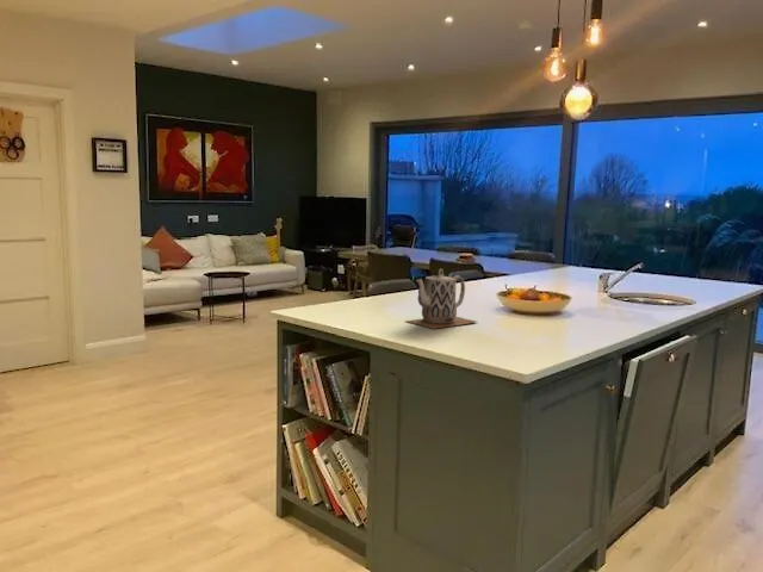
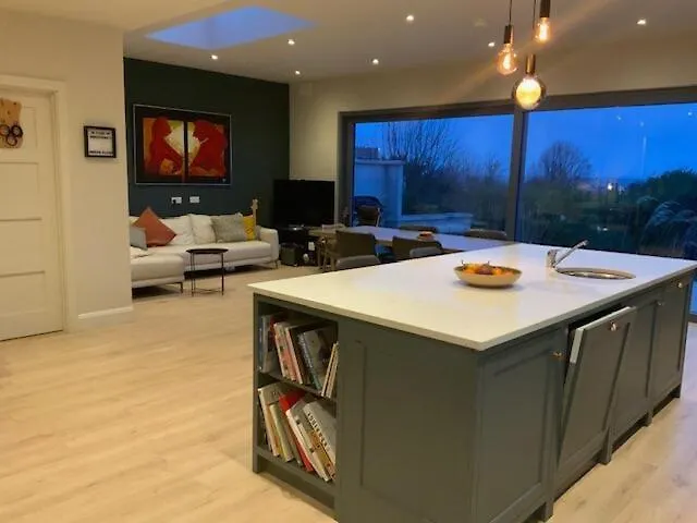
- teapot [404,268,477,330]
